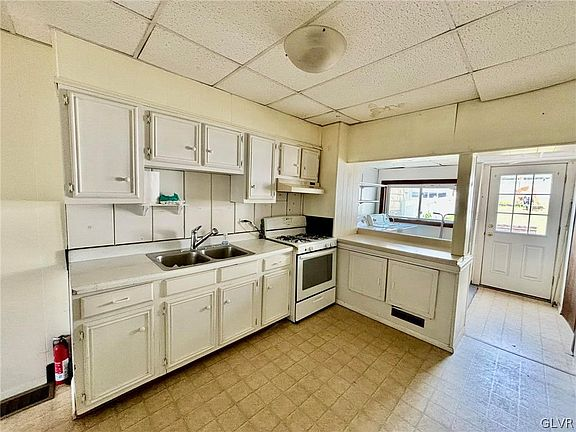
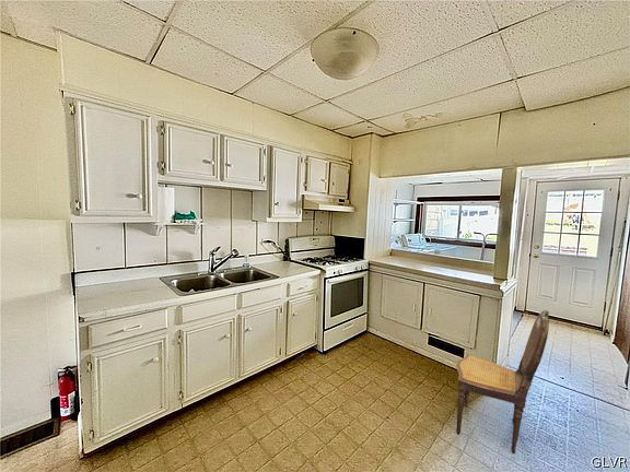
+ dining chair [455,309,550,455]
